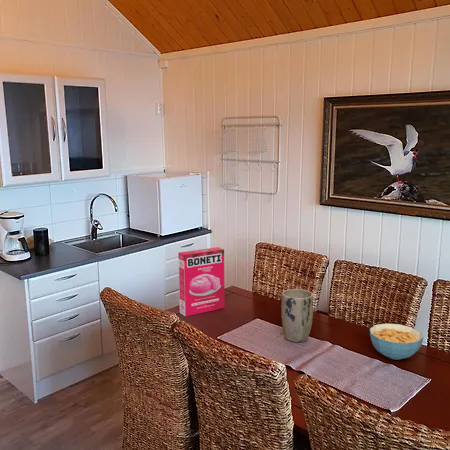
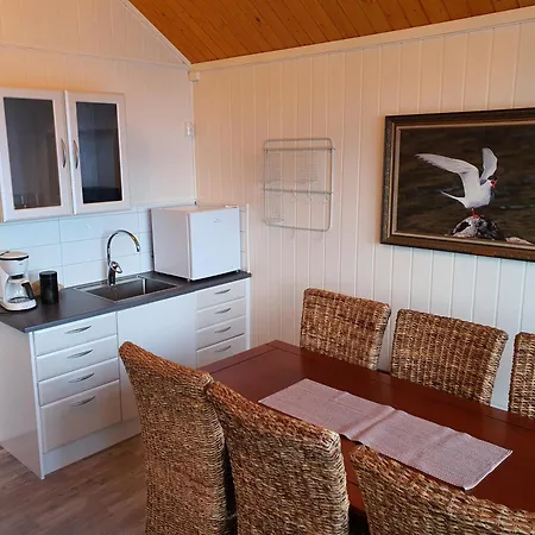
- cereal bowl [369,323,424,361]
- cereal box [177,246,226,317]
- plant pot [280,288,314,343]
